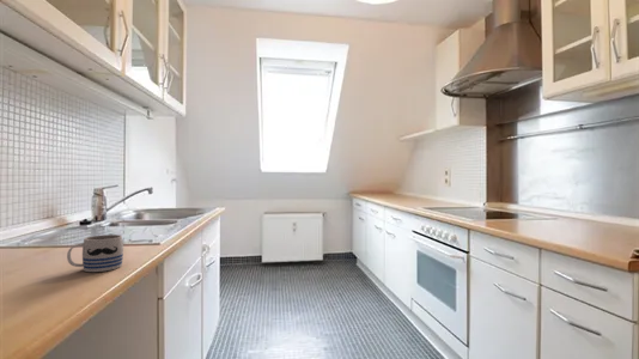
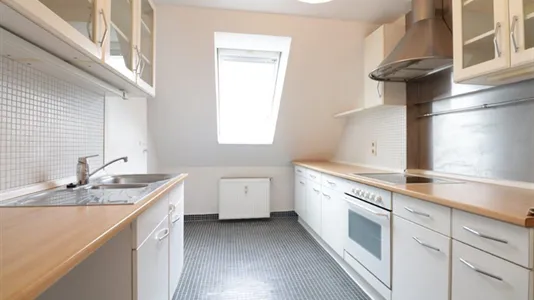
- mug [66,233,124,273]
